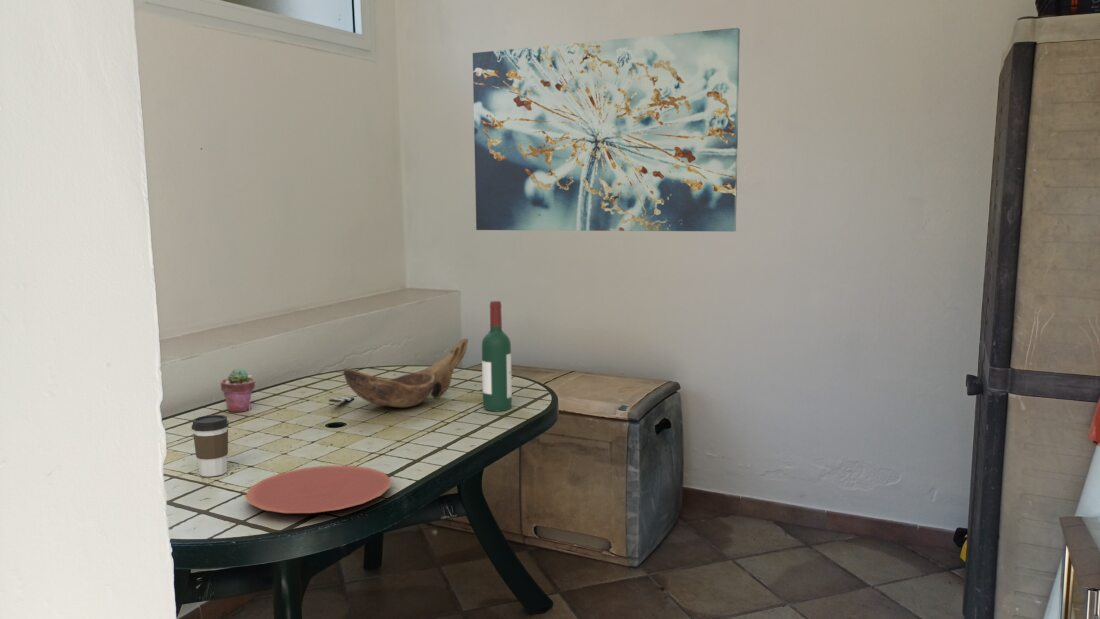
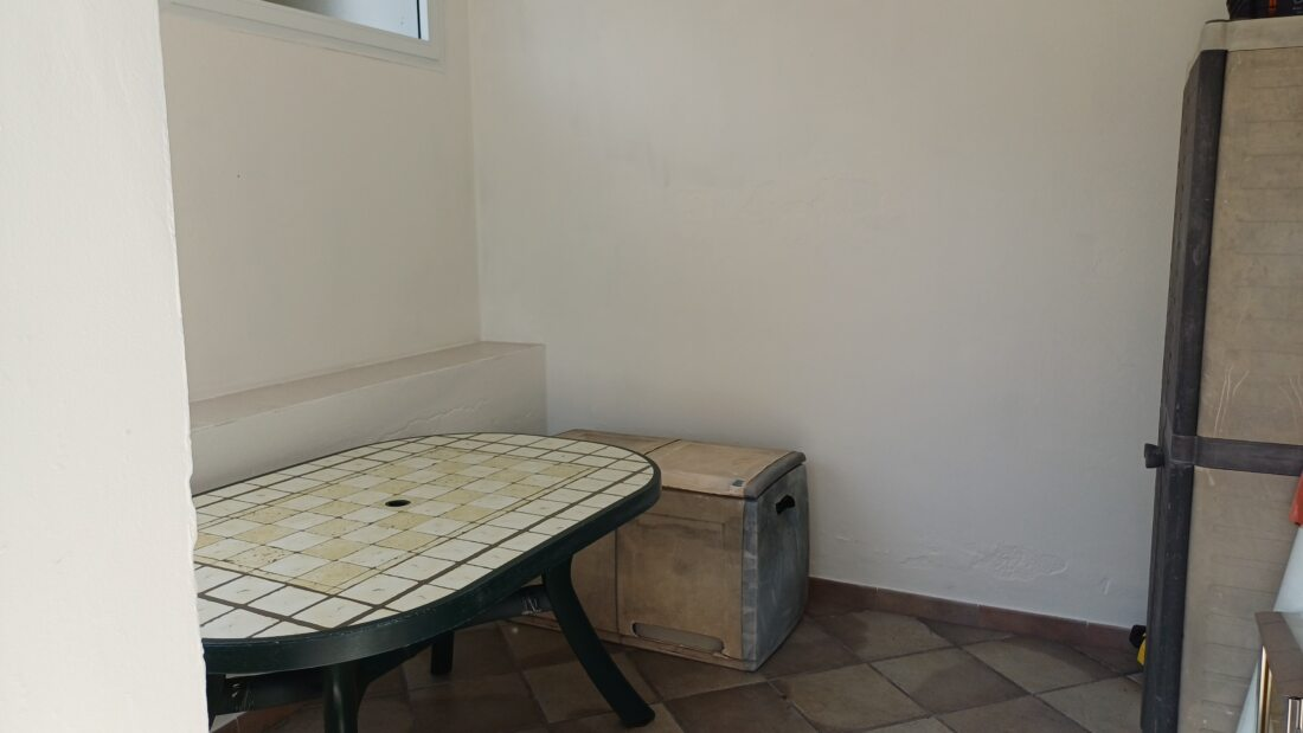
- wine bottle [481,300,513,412]
- decorative bowl [328,338,469,408]
- plate [244,464,392,514]
- wall art [472,27,741,233]
- potted succulent [220,367,256,413]
- coffee cup [191,414,230,478]
